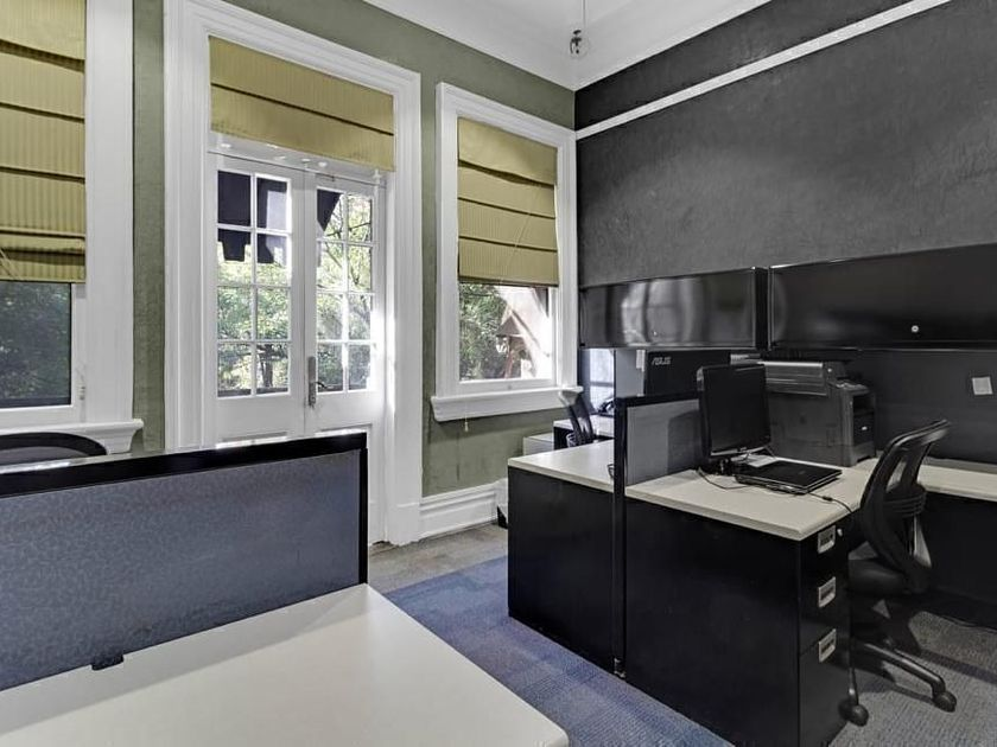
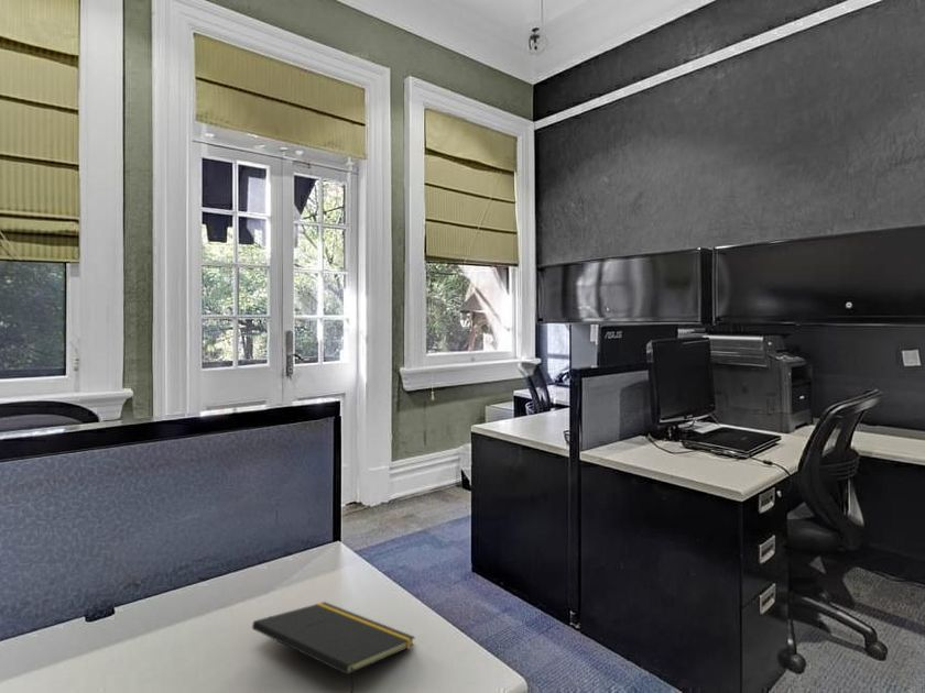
+ notepad [251,601,416,693]
